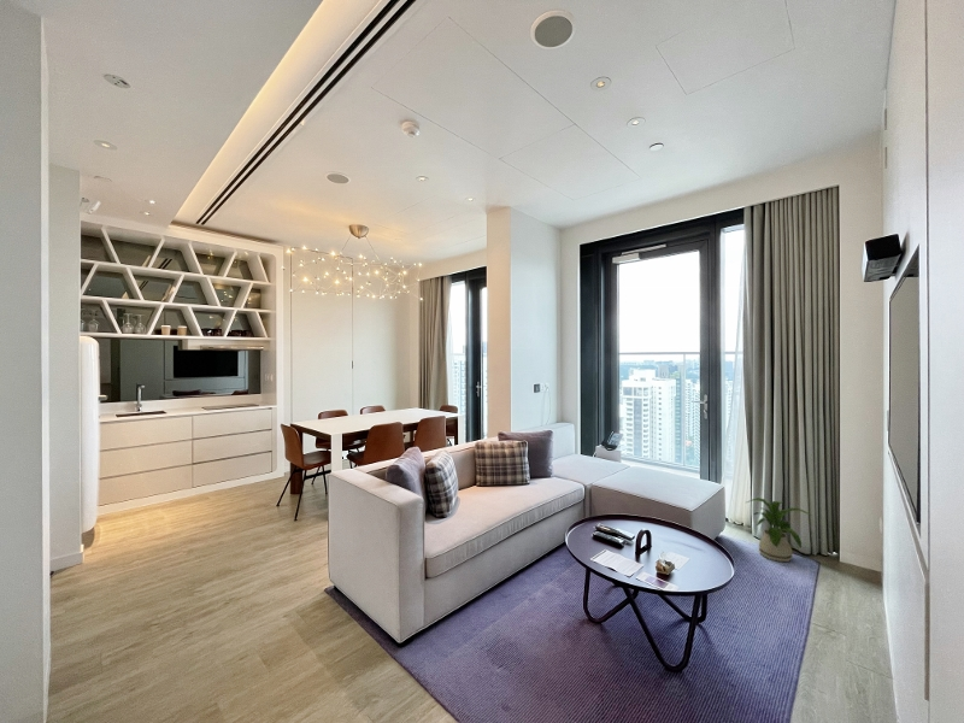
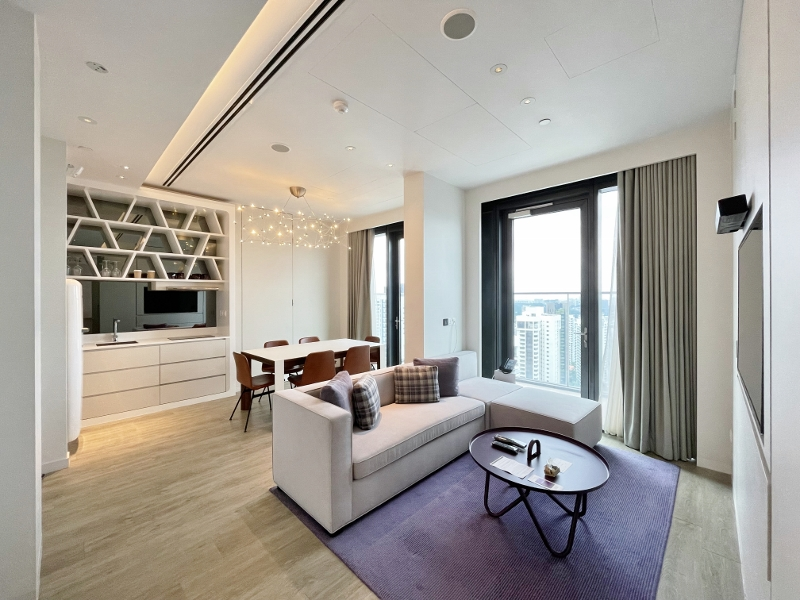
- house plant [746,496,813,563]
